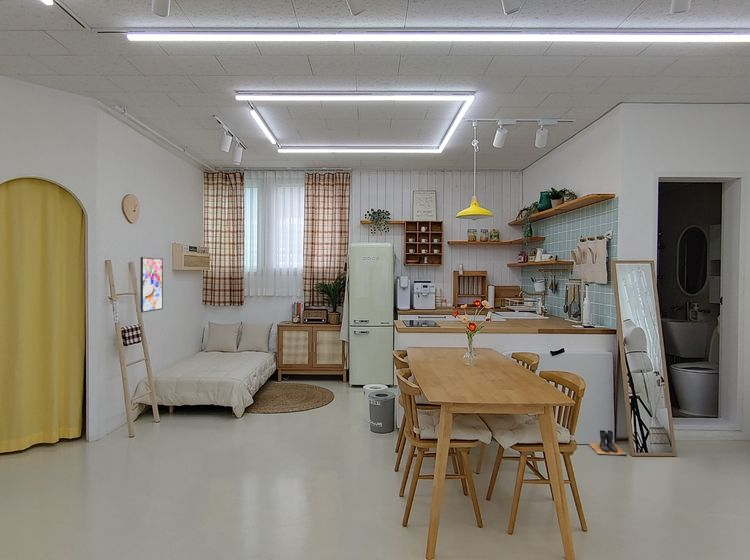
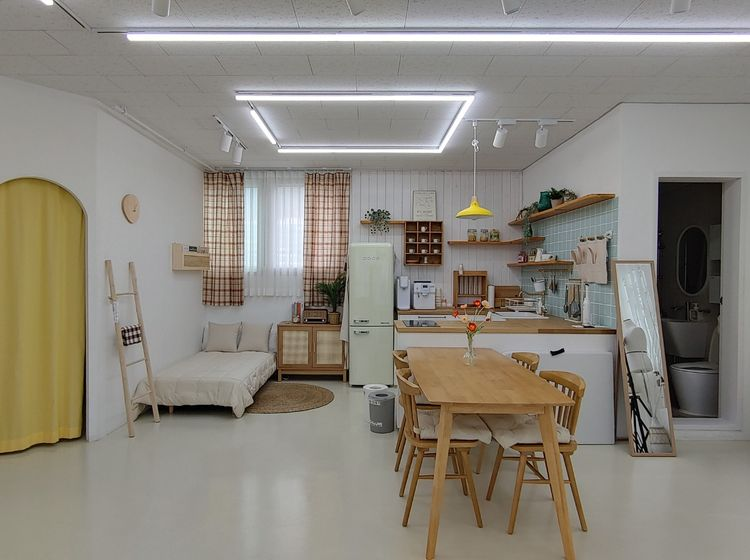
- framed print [139,256,164,314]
- boots [588,429,628,456]
